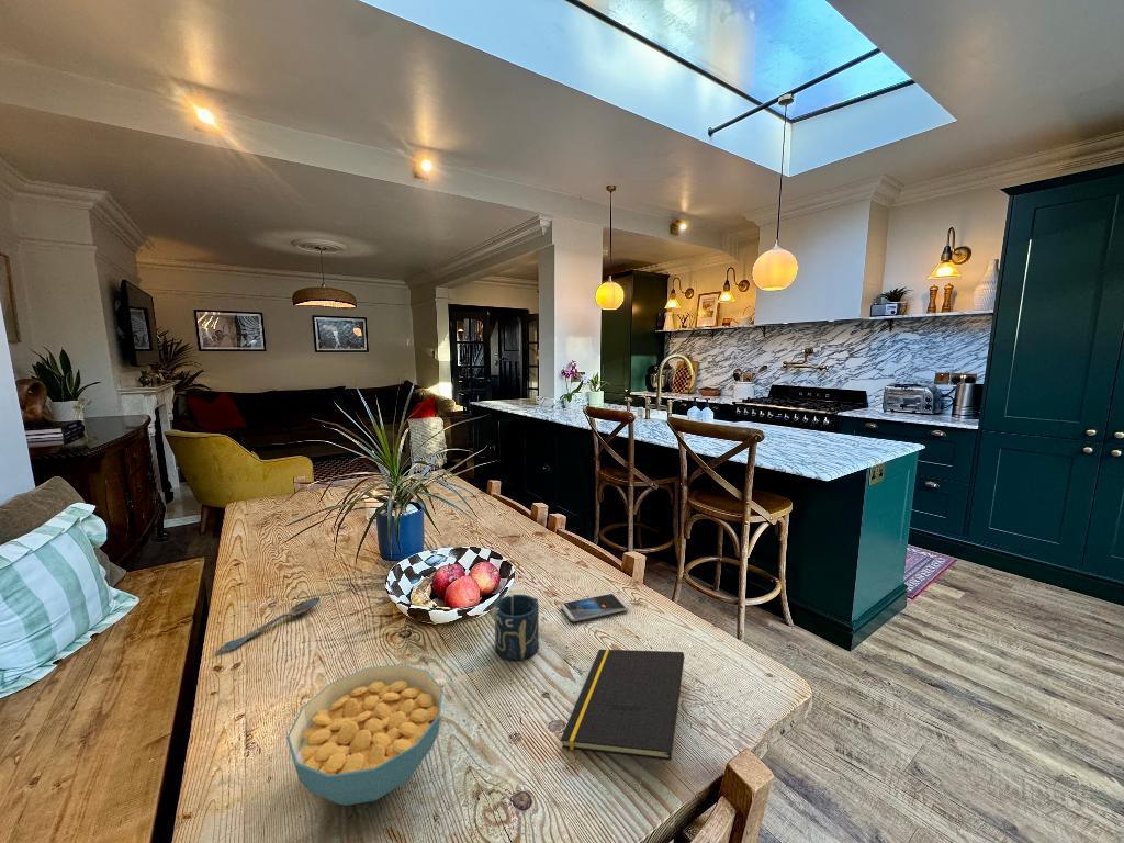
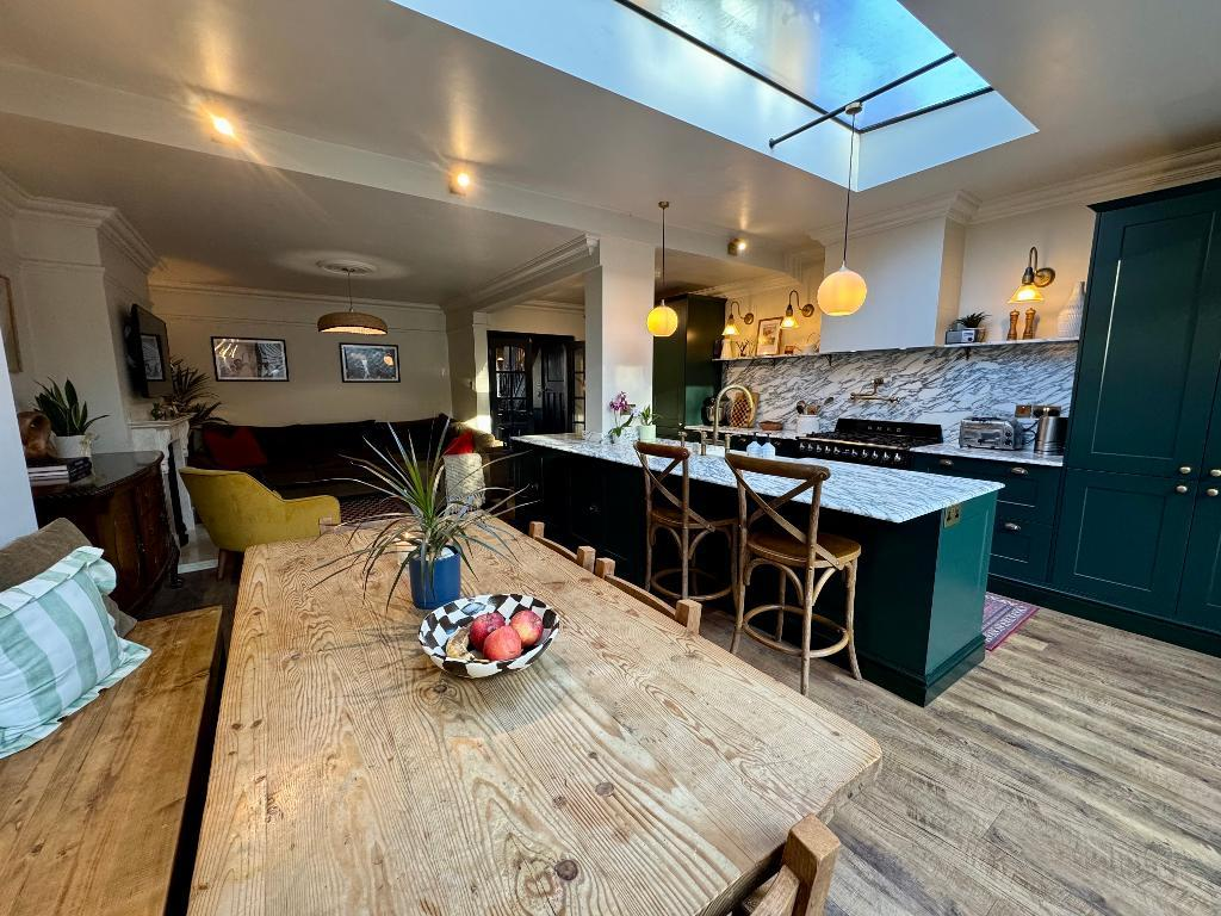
- spoon [214,596,321,656]
- cup [494,594,540,662]
- cereal bowl [285,663,443,807]
- notepad [560,648,685,762]
- smartphone [560,593,629,622]
